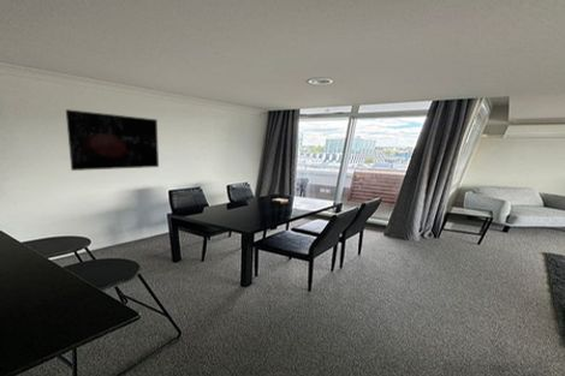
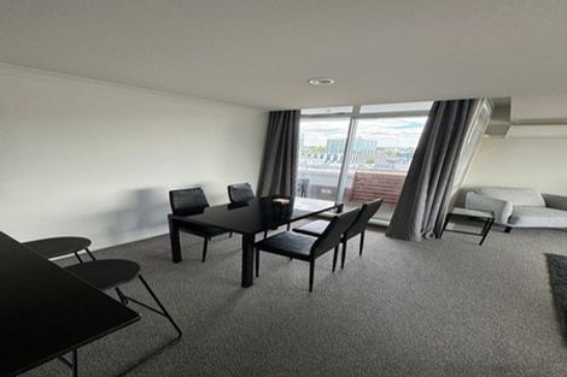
- wall art [65,108,160,172]
